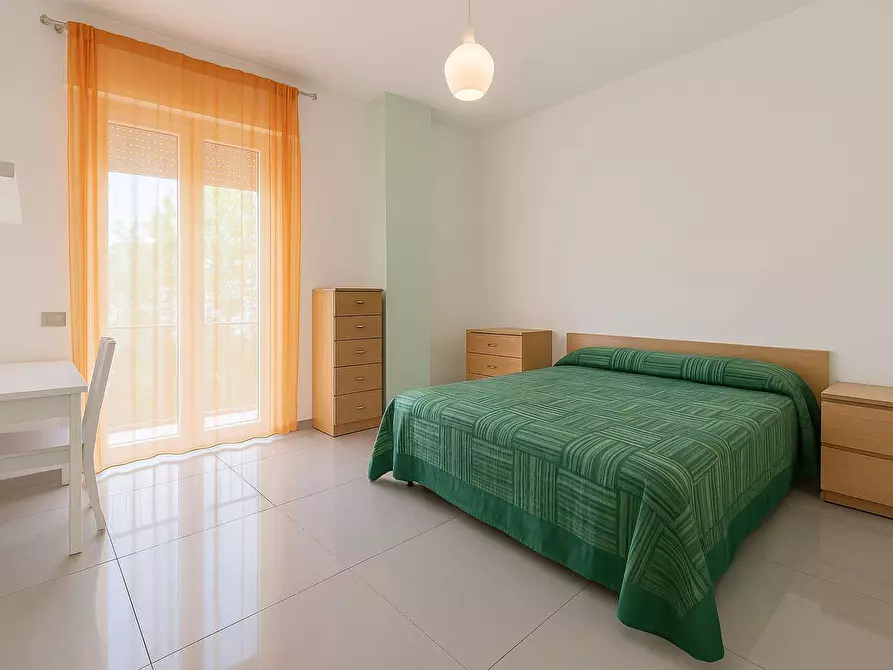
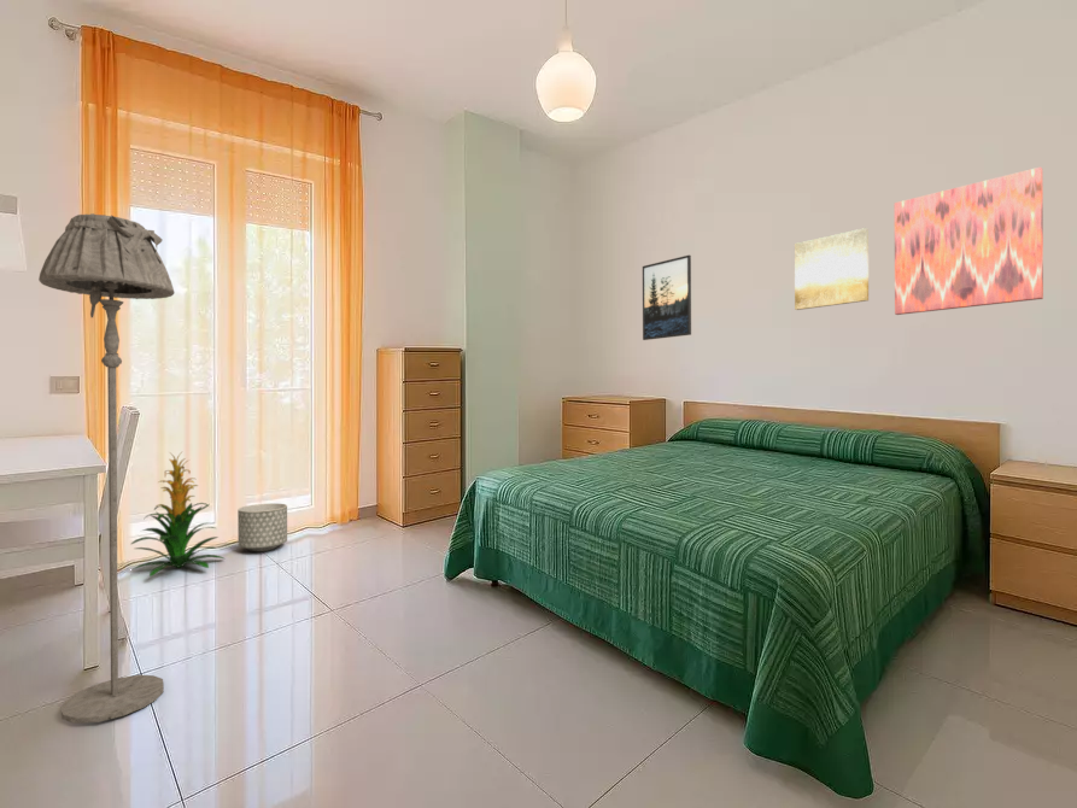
+ planter [236,502,288,552]
+ wall art [794,227,870,311]
+ floor lamp [37,212,175,725]
+ wall art [894,166,1044,316]
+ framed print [642,254,692,341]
+ indoor plant [129,451,226,578]
